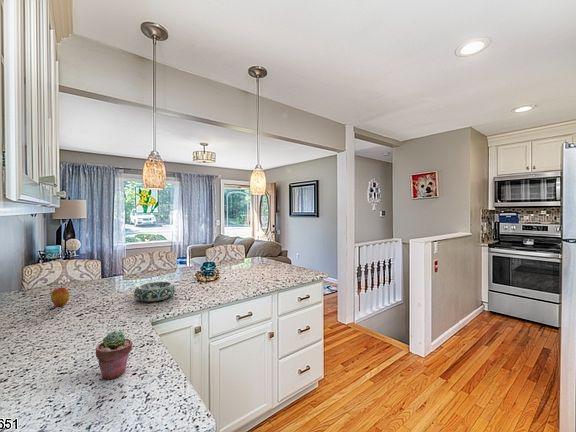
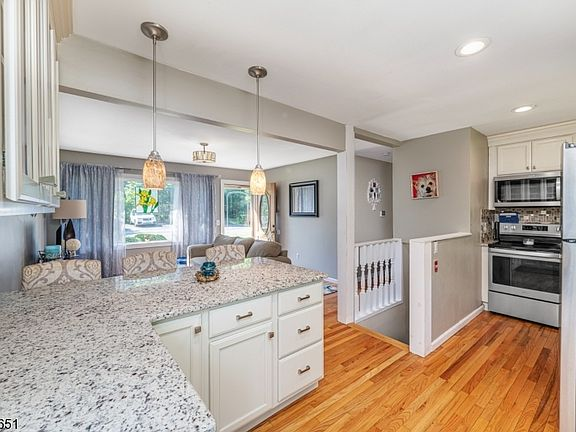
- decorative bowl [133,281,177,302]
- apple [50,284,70,307]
- potted succulent [95,330,134,380]
